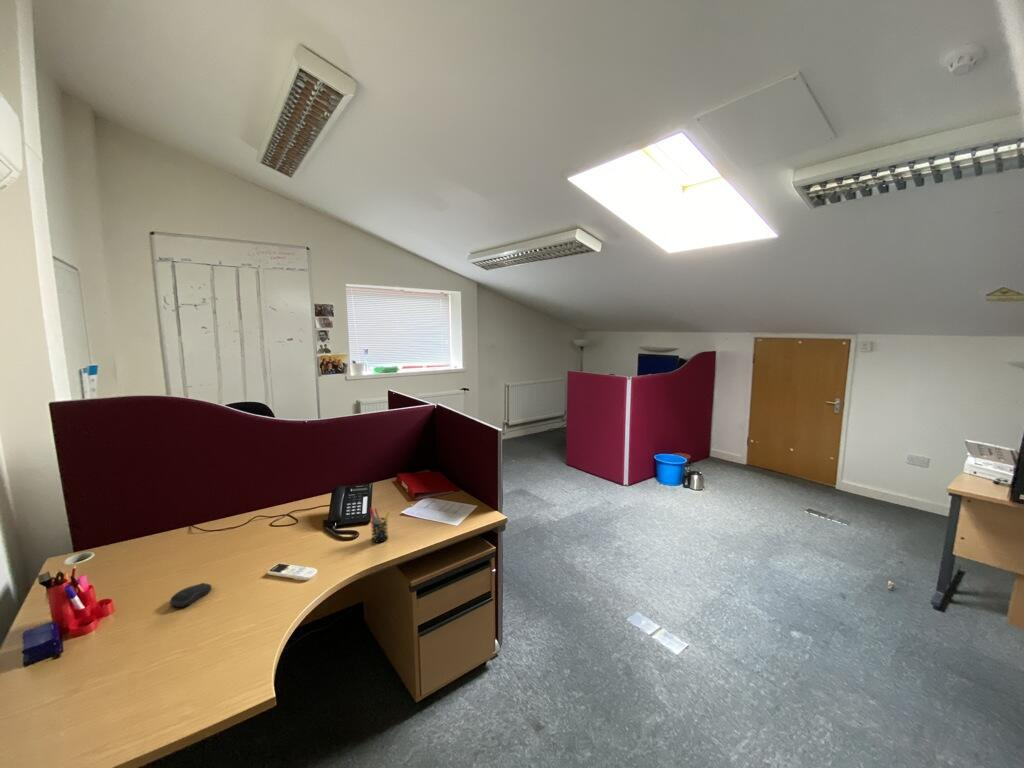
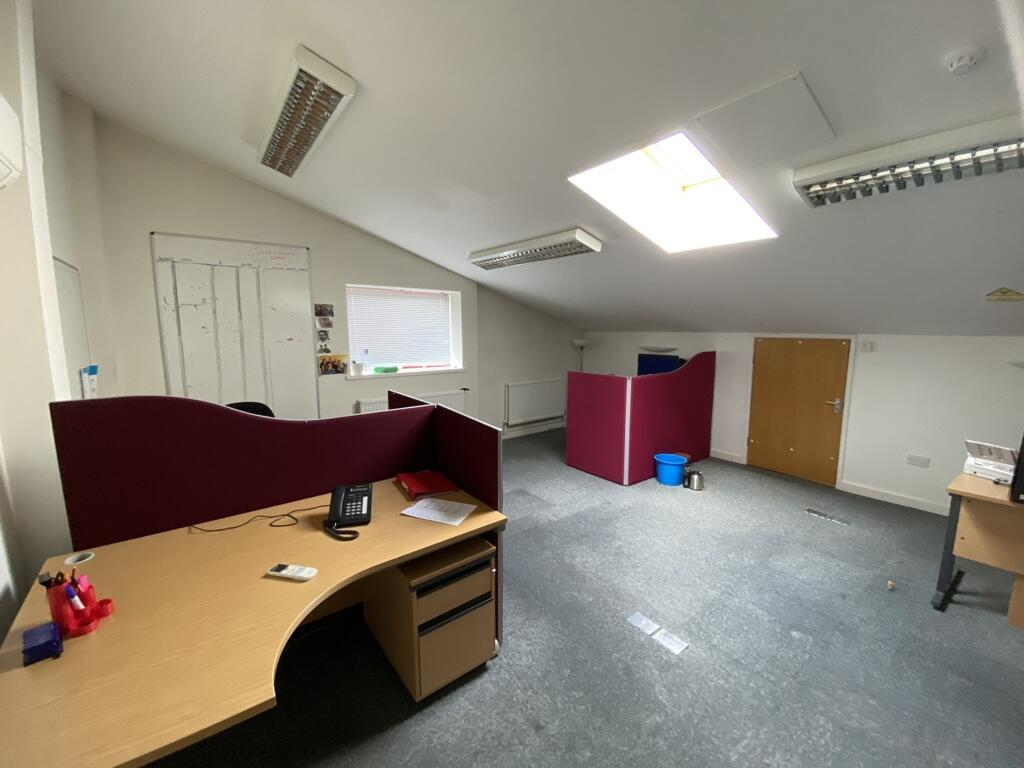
- pen holder [368,507,391,543]
- computer mouse [169,582,213,608]
